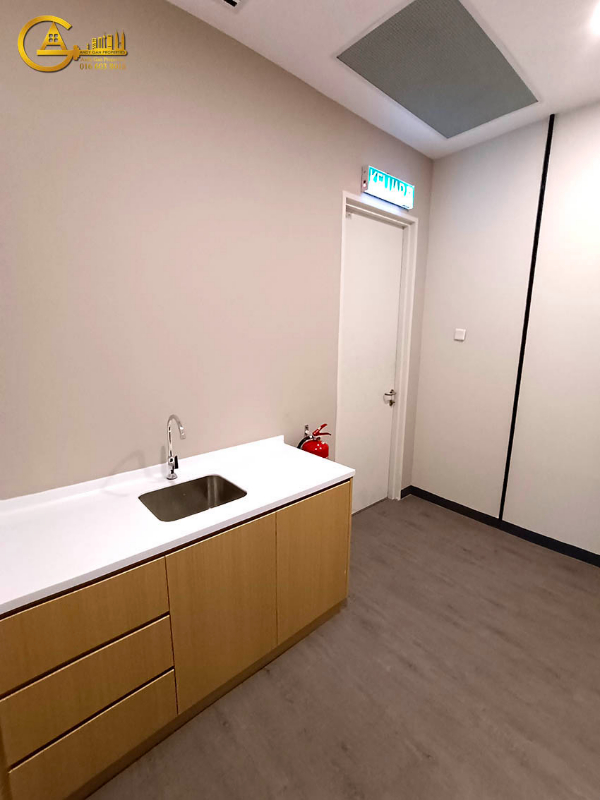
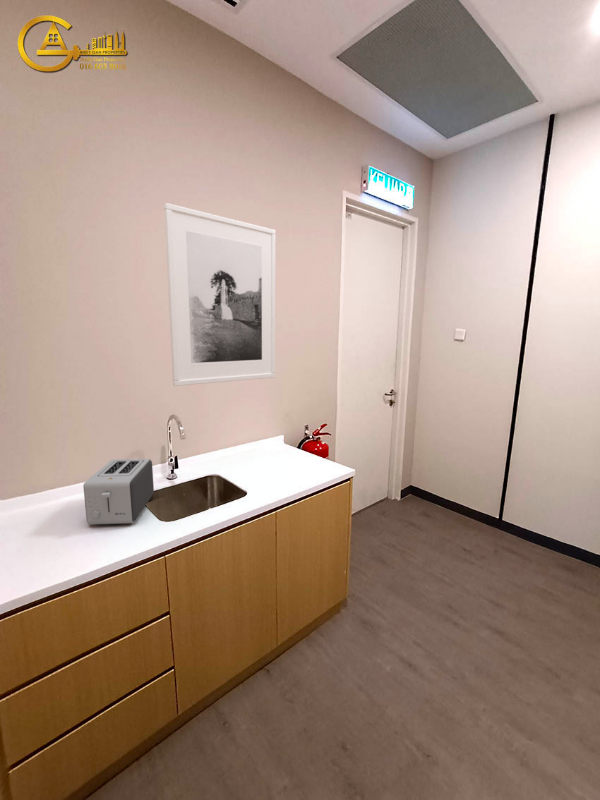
+ toaster [83,458,155,526]
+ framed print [163,202,277,387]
